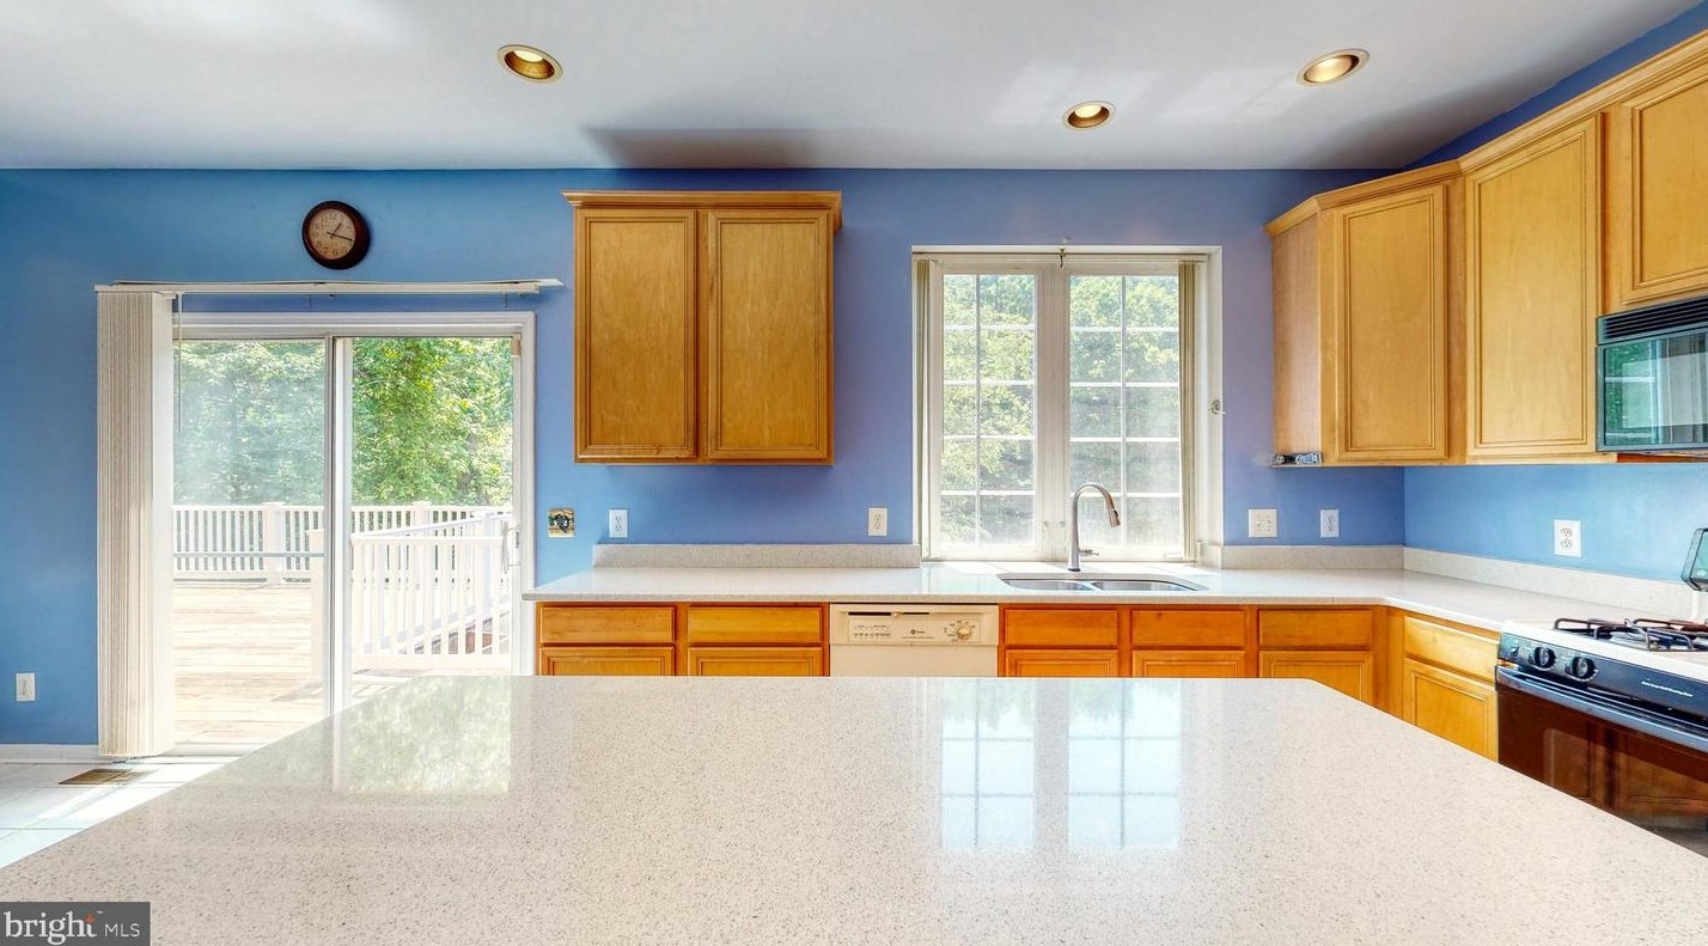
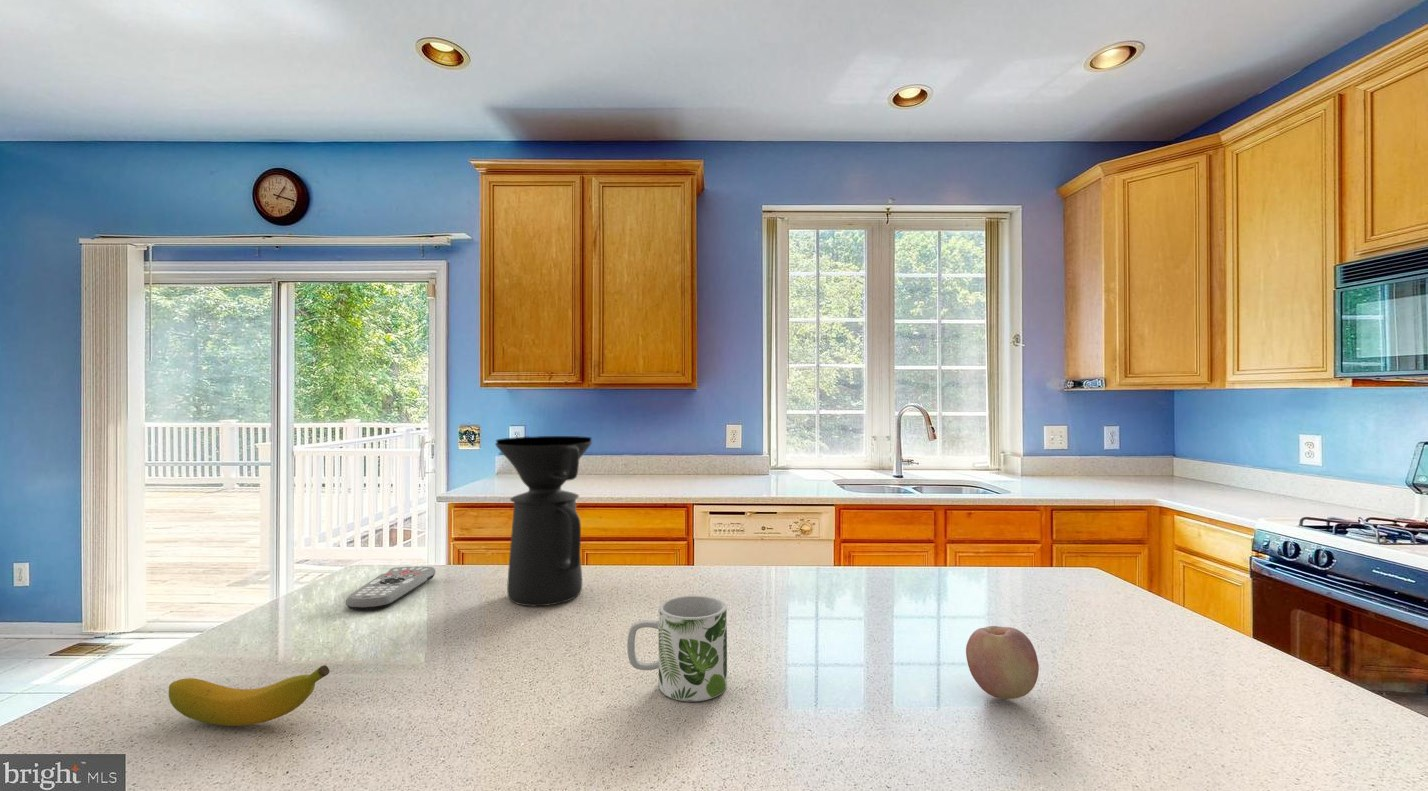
+ fruit [965,625,1040,700]
+ coffee maker [494,435,594,607]
+ mug [626,594,728,702]
+ banana [168,664,330,727]
+ remote control [345,565,436,611]
